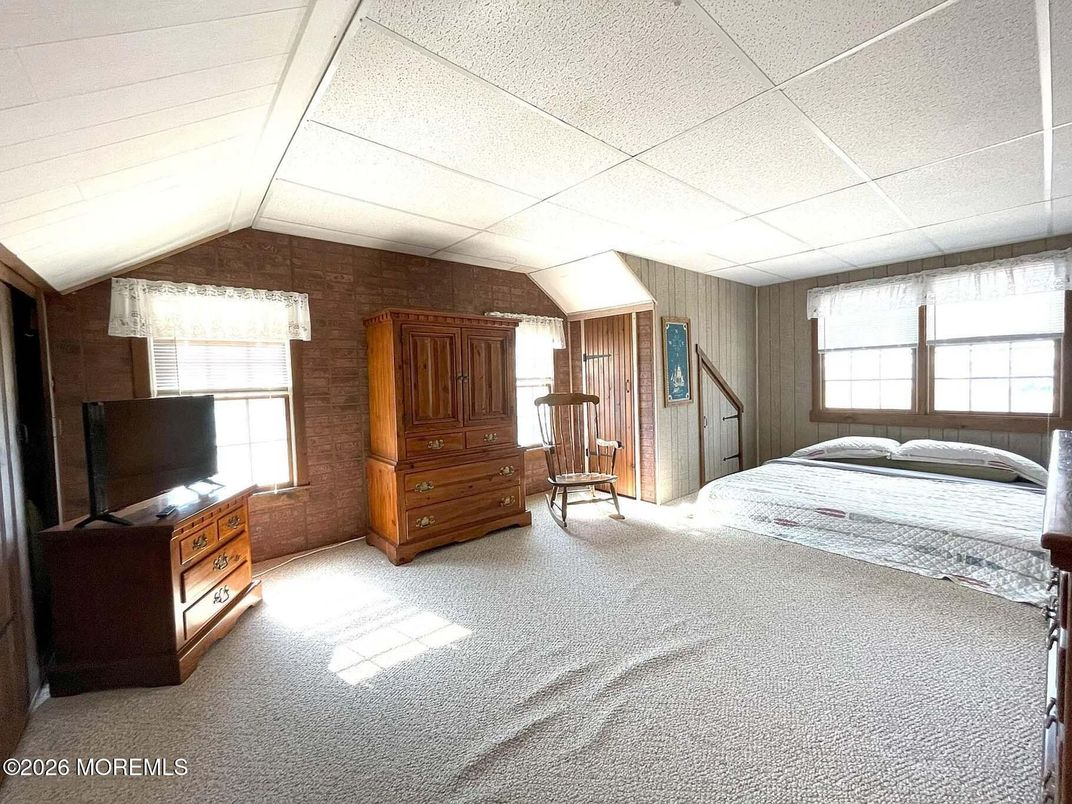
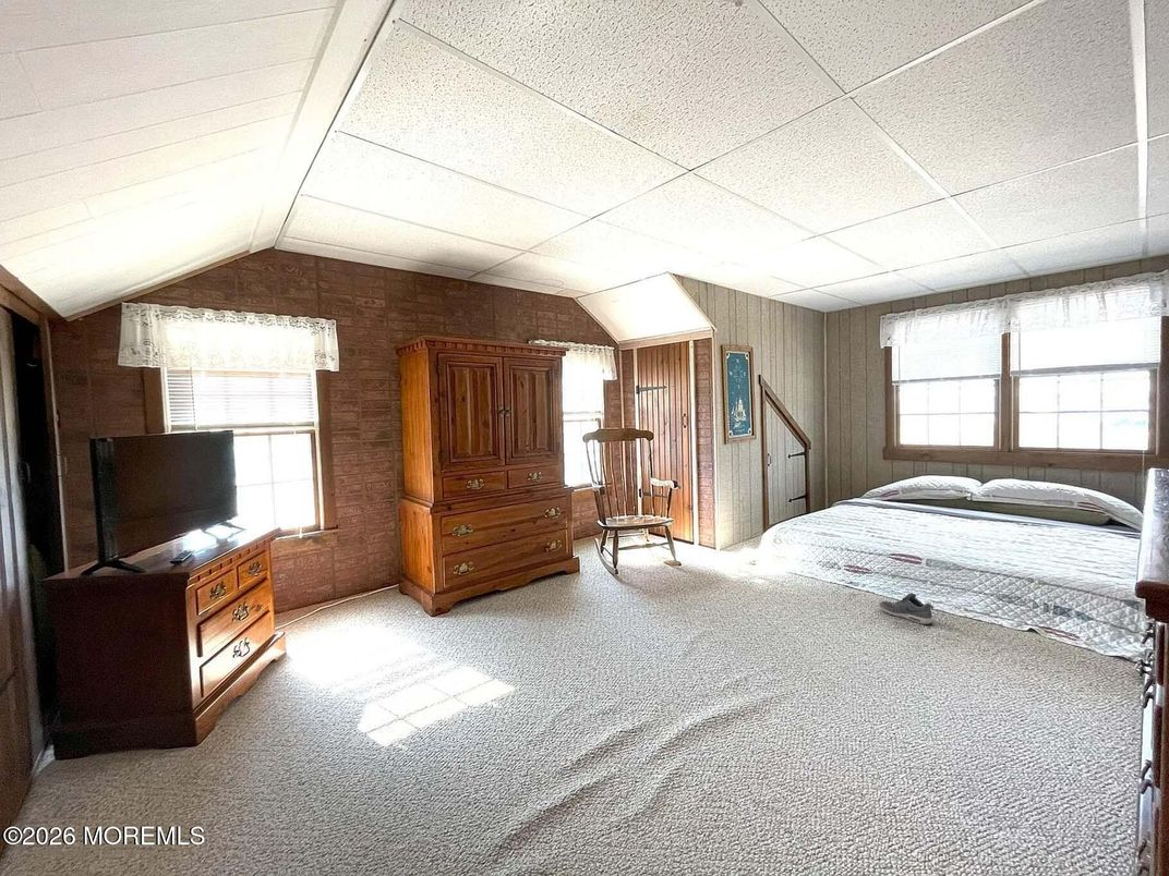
+ sneaker [879,592,935,625]
